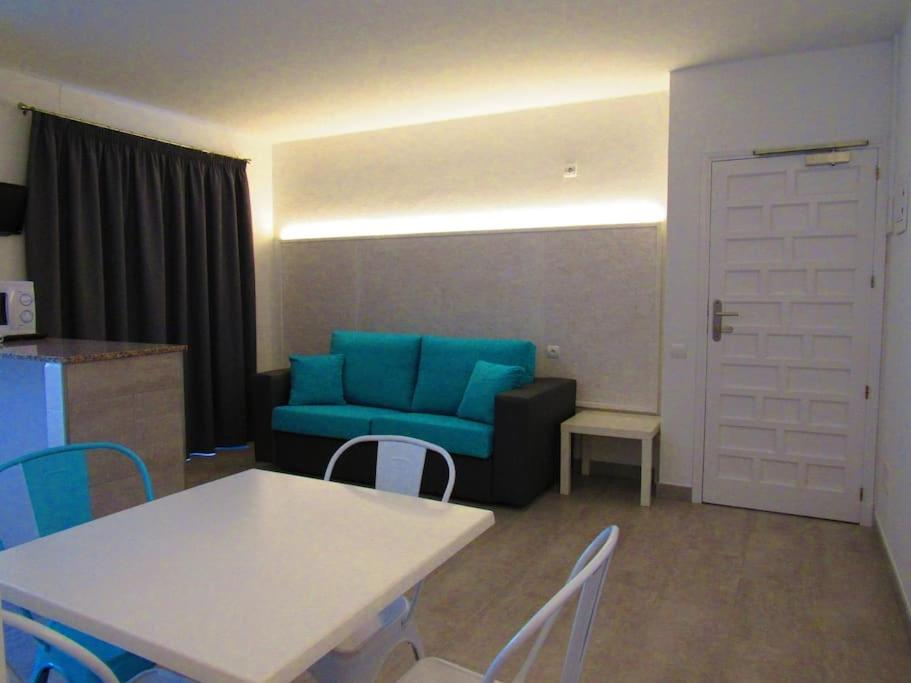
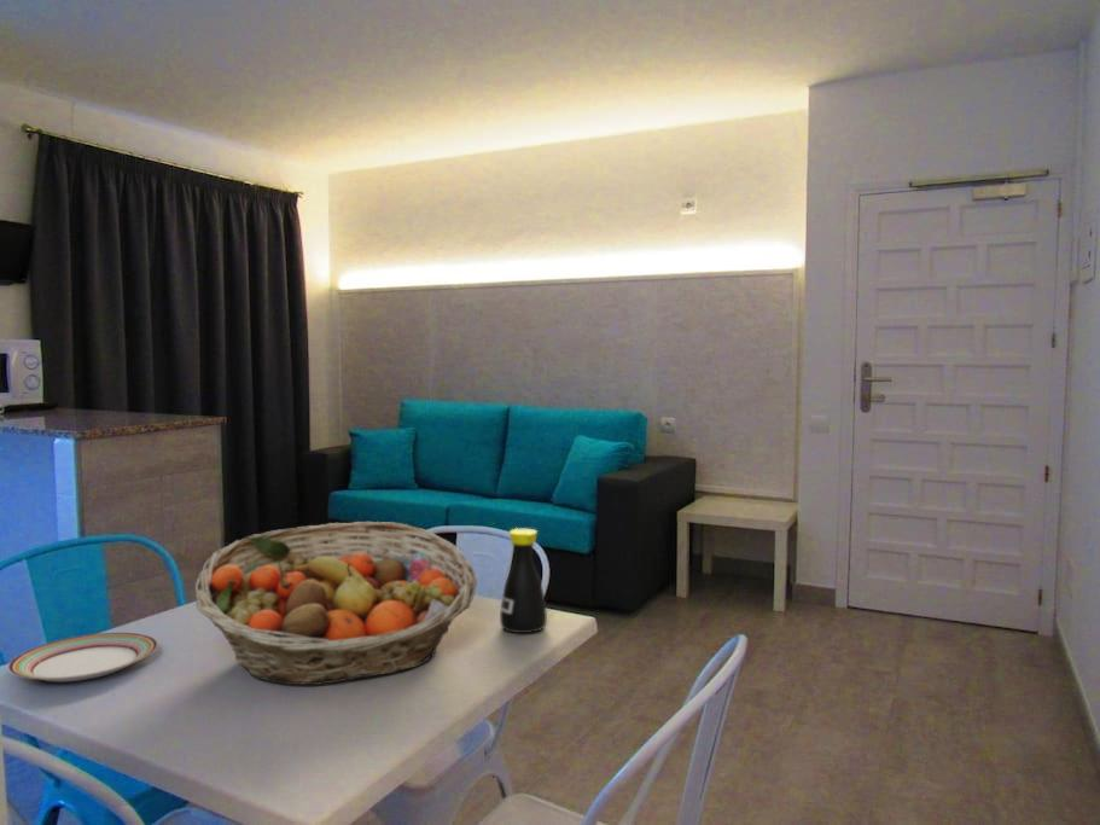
+ fruit basket [194,521,478,686]
+ bottle [499,527,548,634]
+ plate [7,632,159,682]
